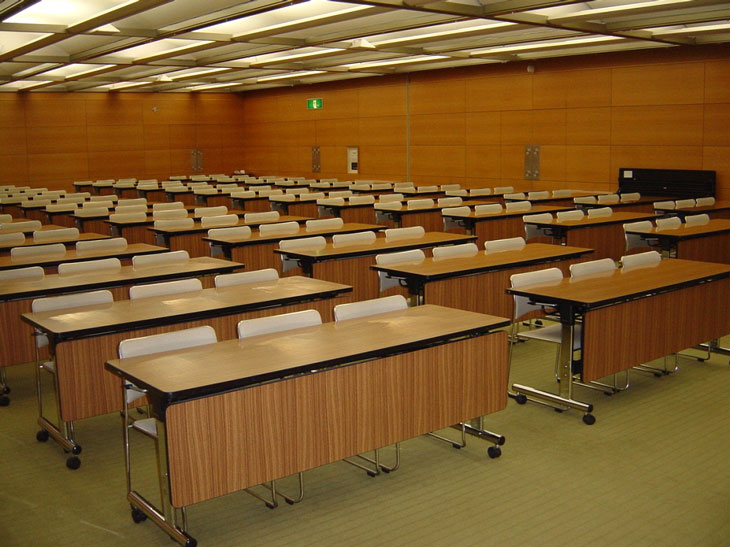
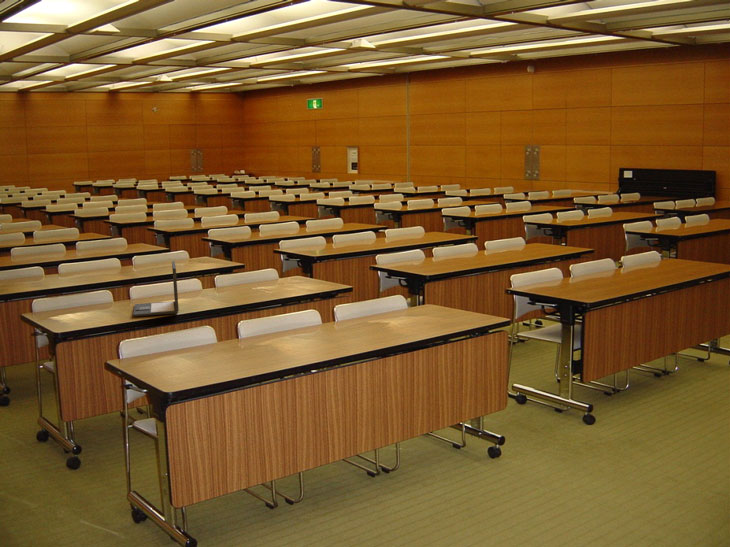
+ laptop [132,260,180,318]
